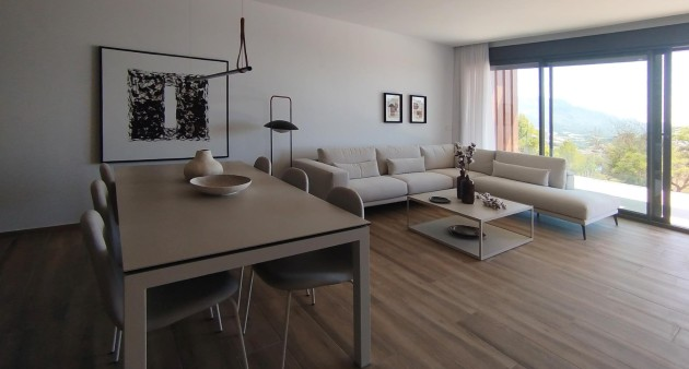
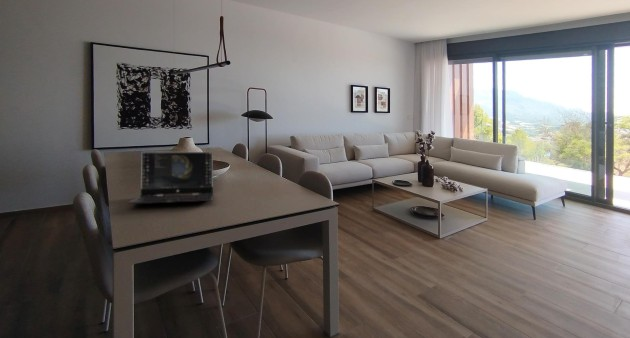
+ laptop computer [127,151,214,205]
